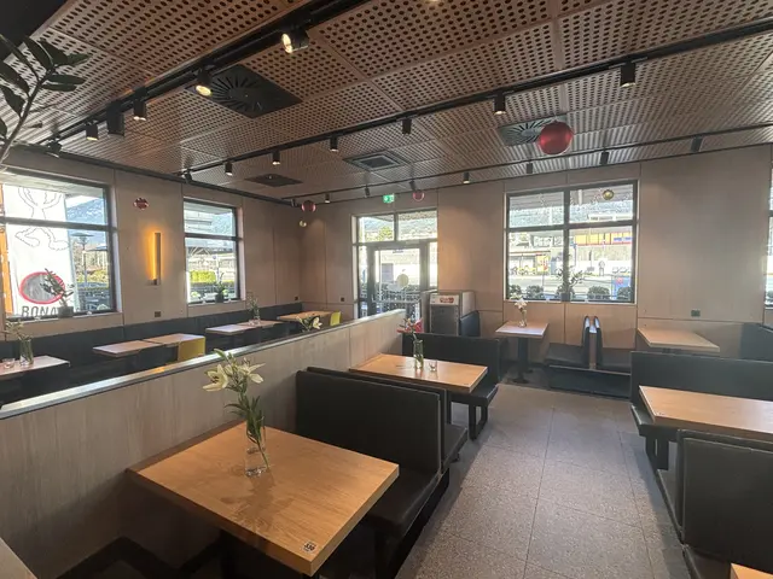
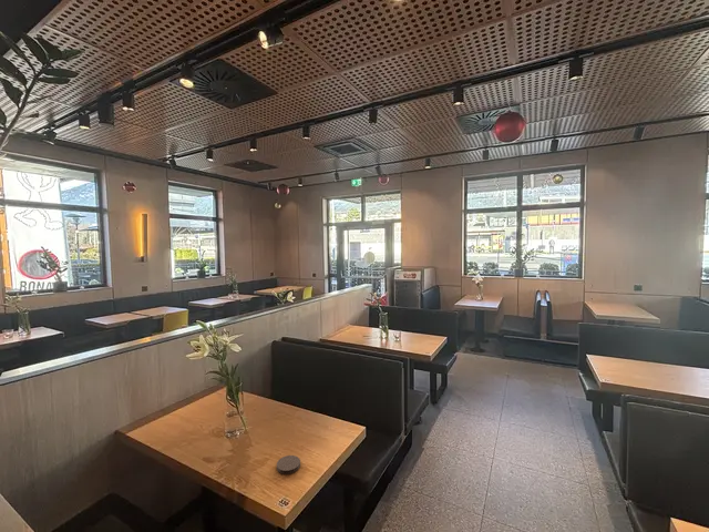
+ coaster [276,454,301,475]
